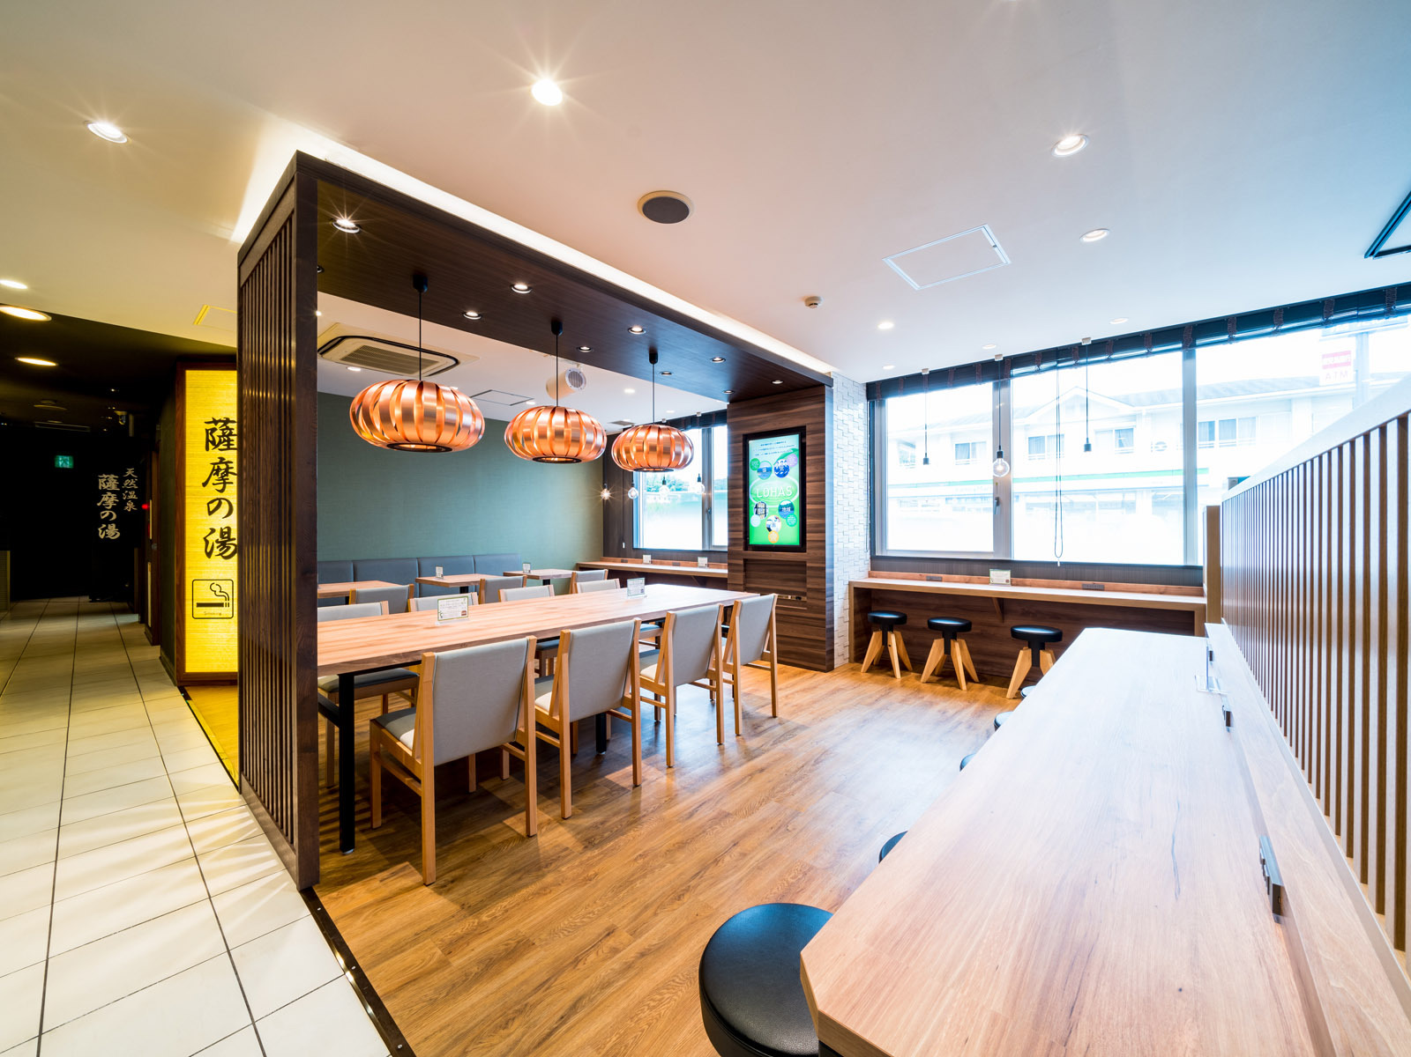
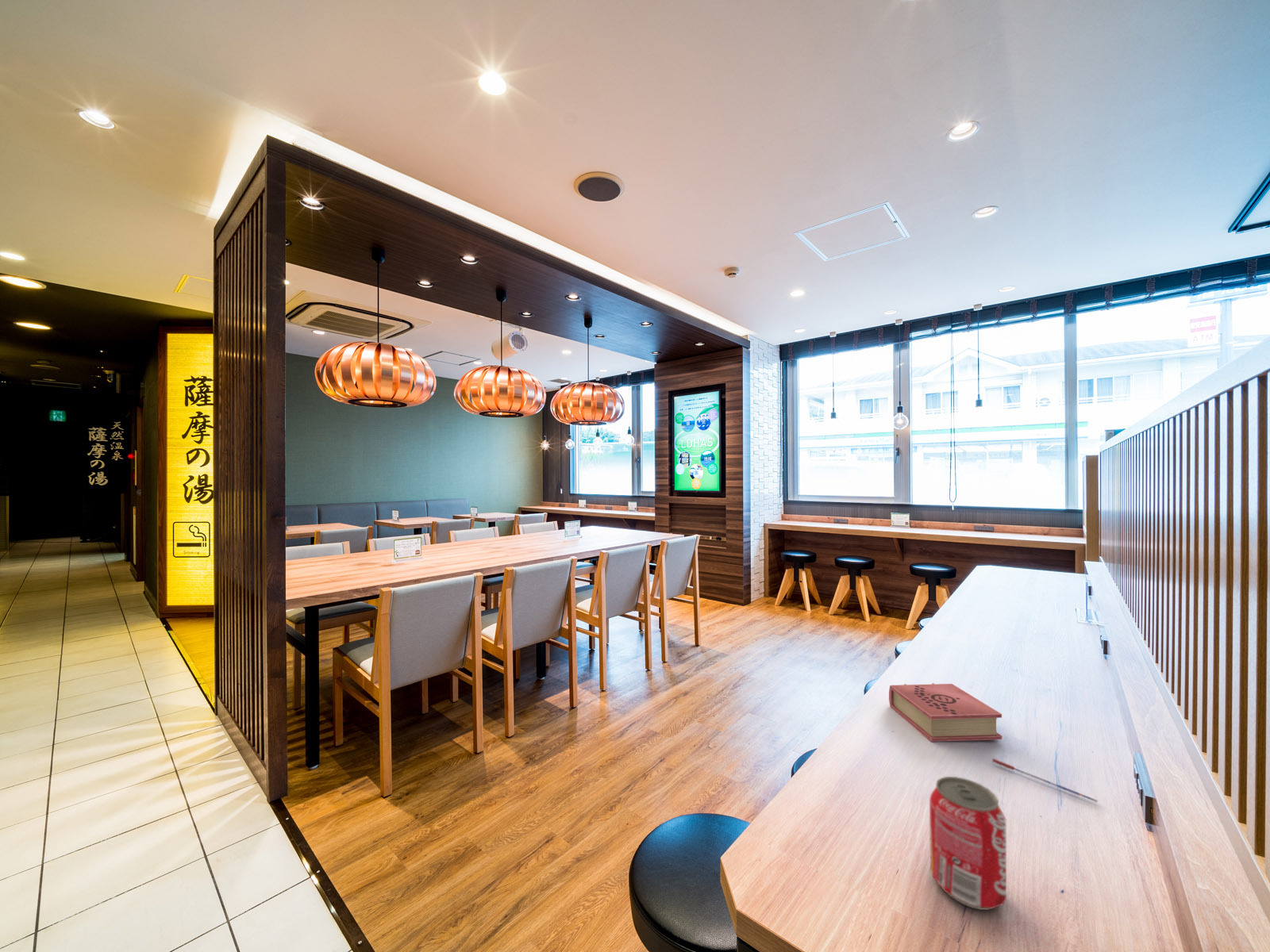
+ book [888,682,1003,743]
+ pen [991,758,1098,804]
+ beverage can [929,776,1007,911]
